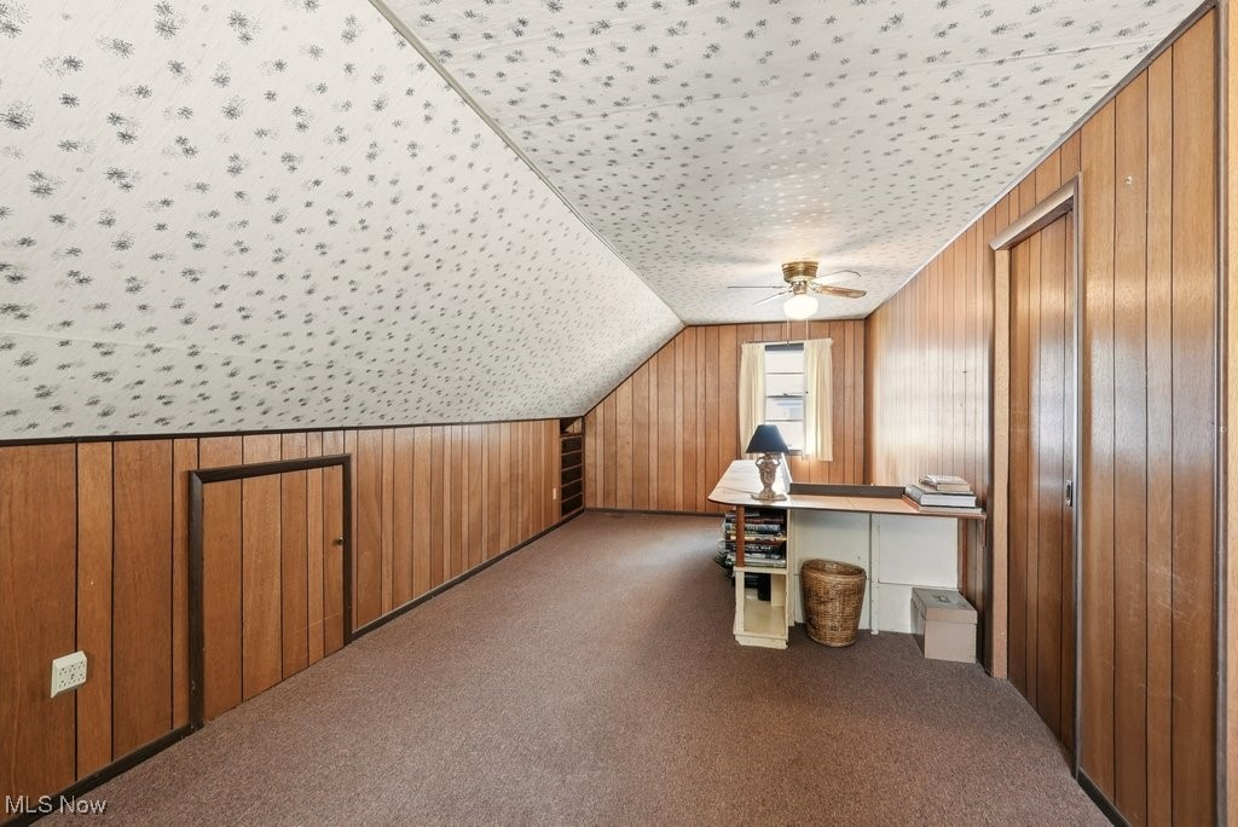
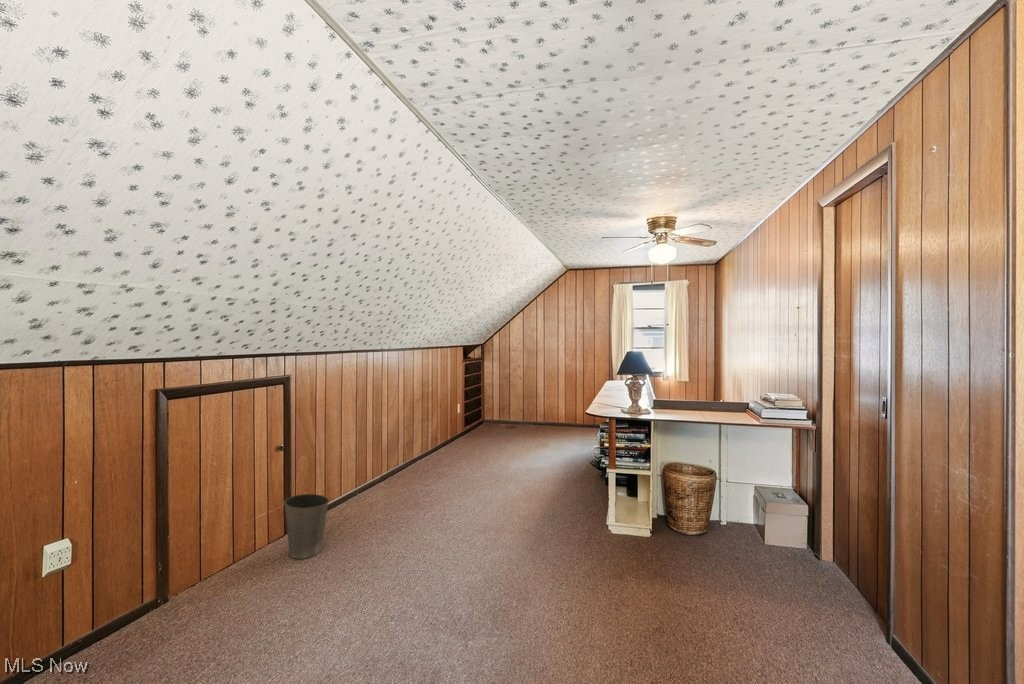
+ waste basket [283,493,330,560]
